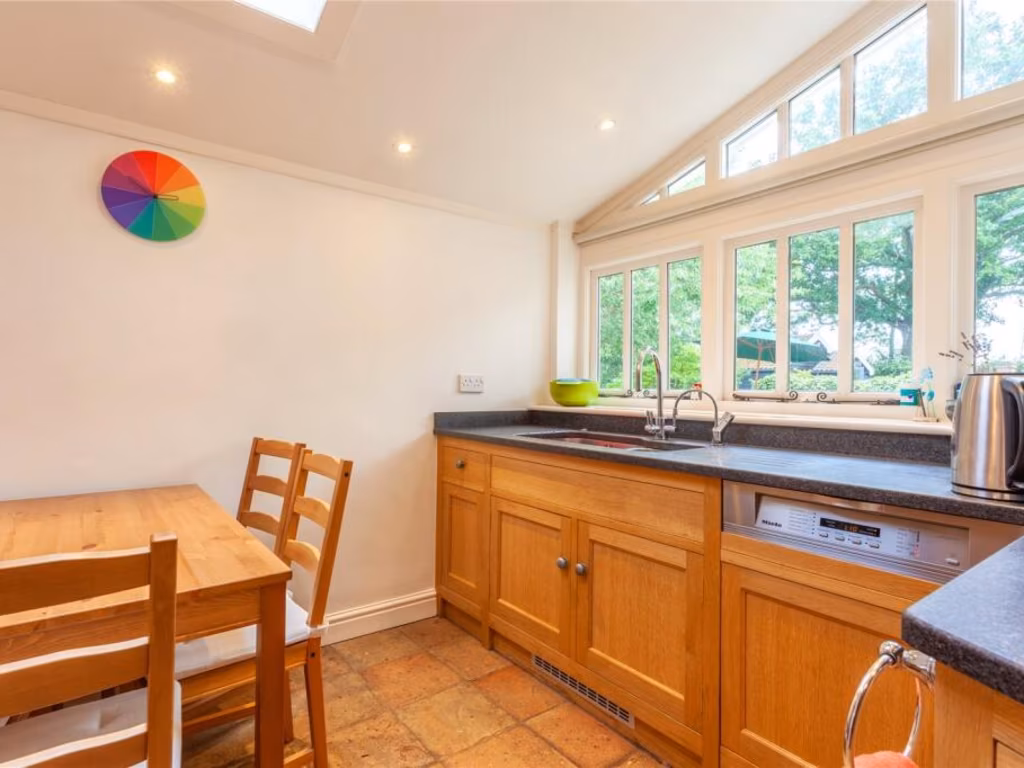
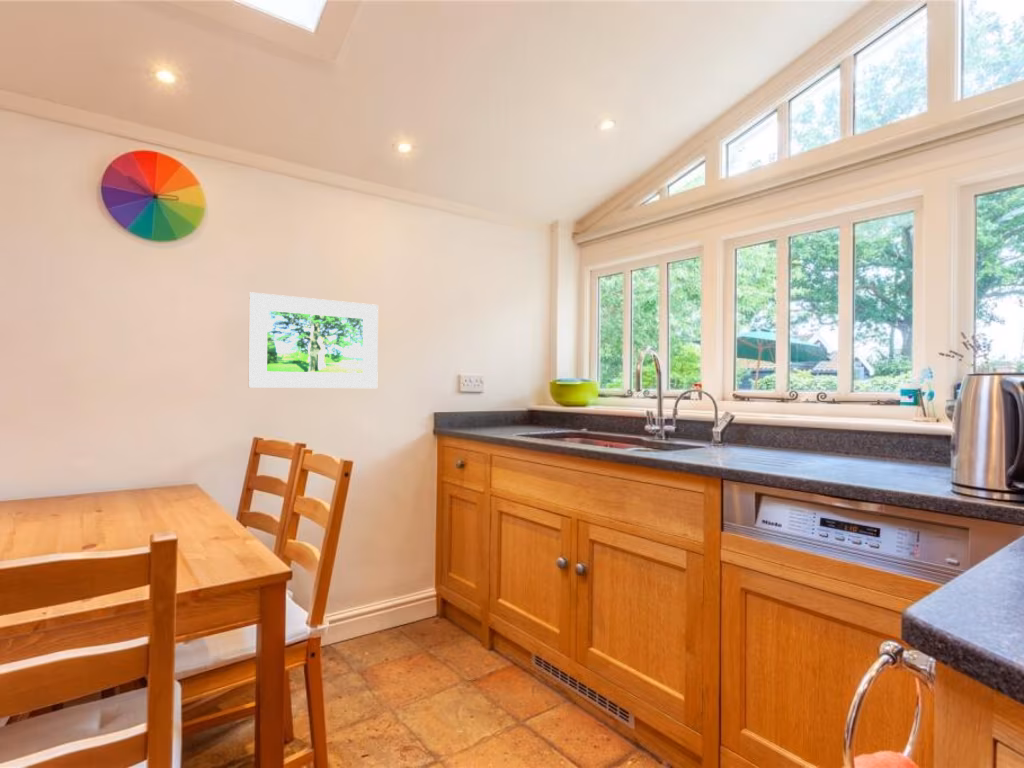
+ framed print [247,291,379,389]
